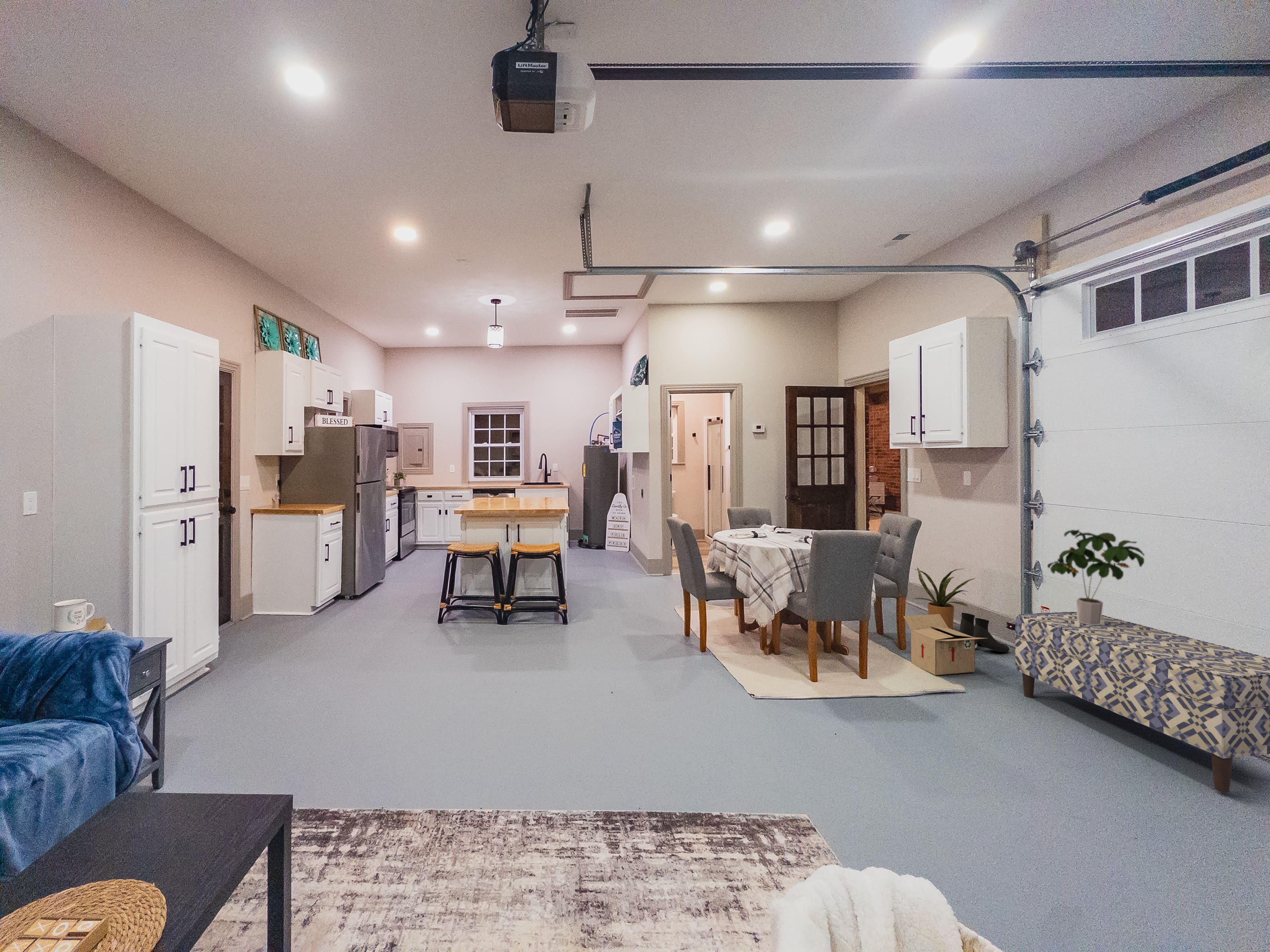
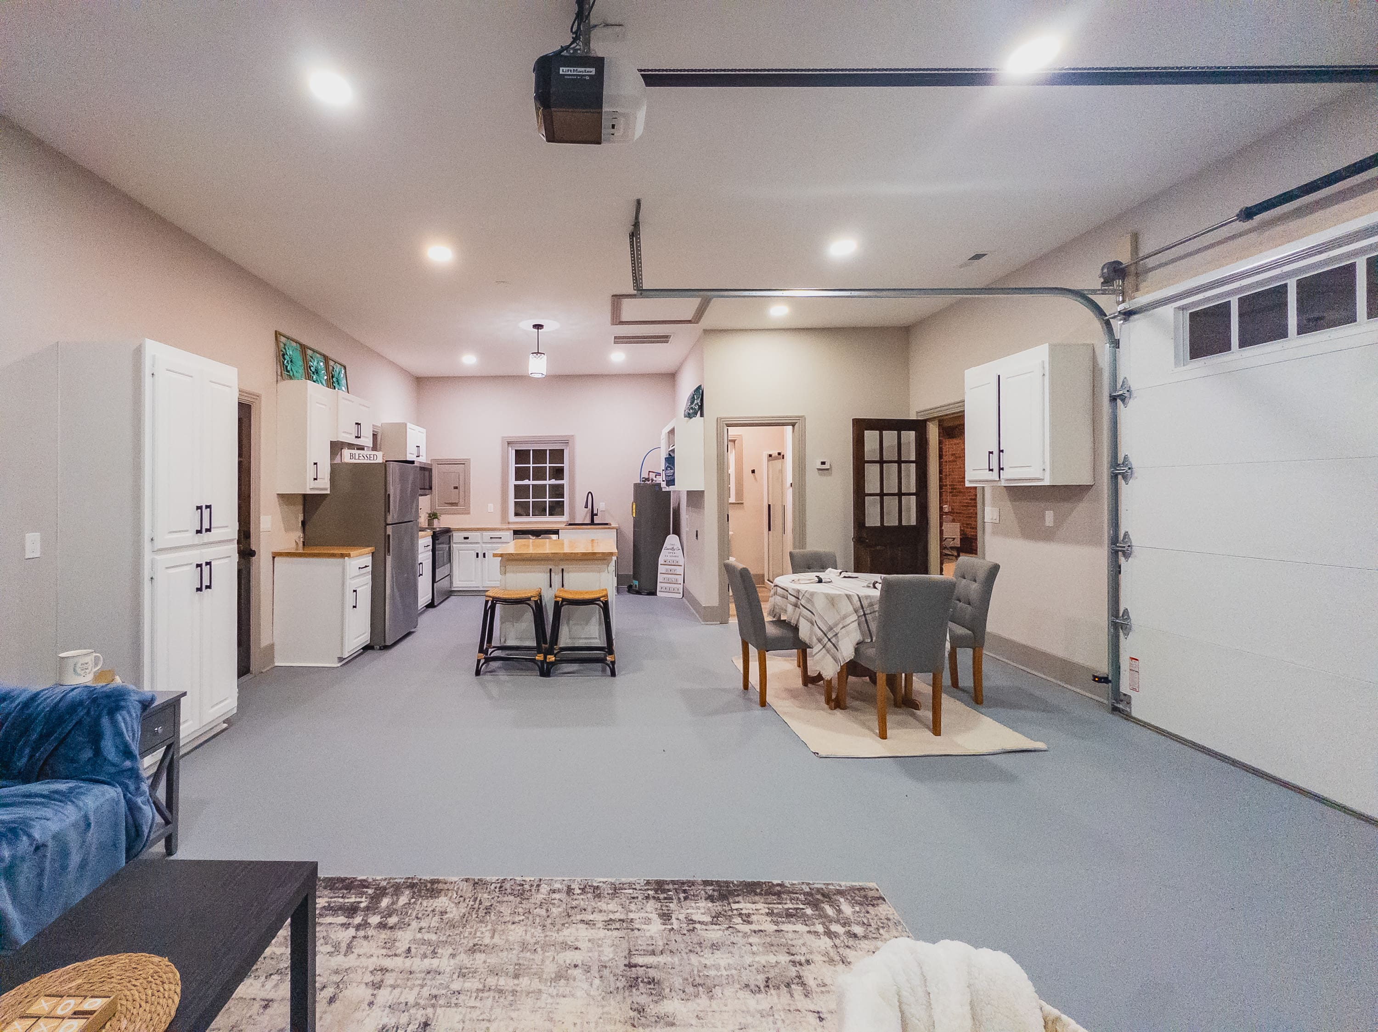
- bench [1015,611,1270,793]
- boots [959,612,1010,652]
- house plant [913,567,976,630]
- potted plant [1047,529,1145,625]
- cardboard box [903,614,983,676]
